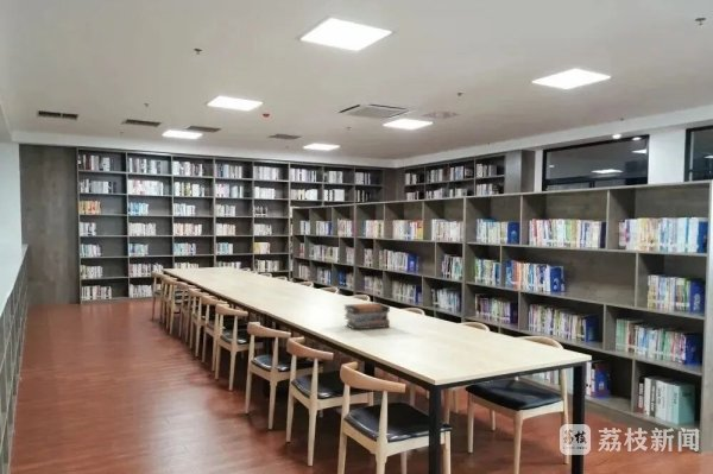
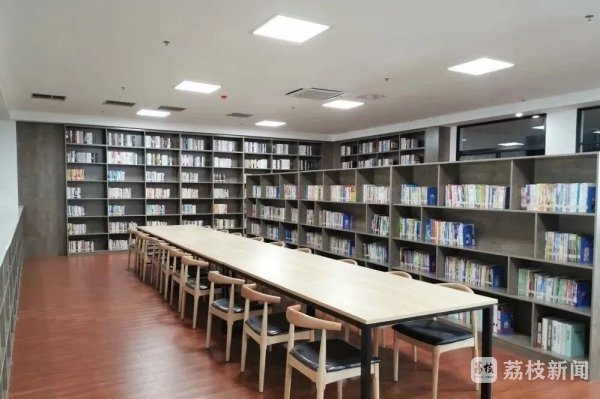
- book stack [342,302,391,330]
